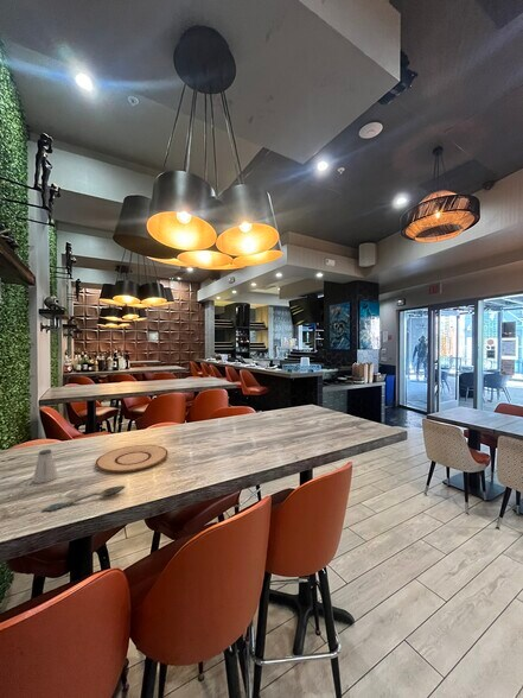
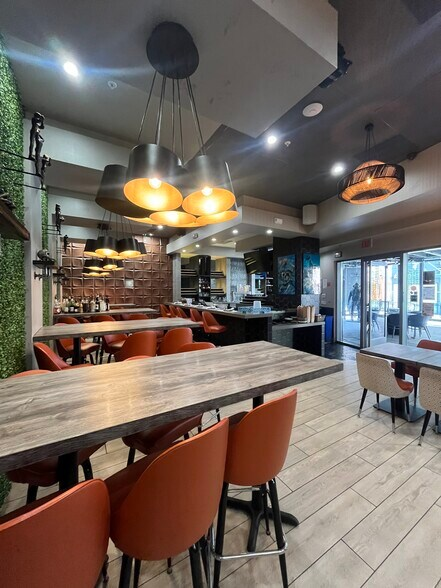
- spoon [40,486,126,513]
- saltshaker [32,449,59,484]
- plate [95,444,170,474]
